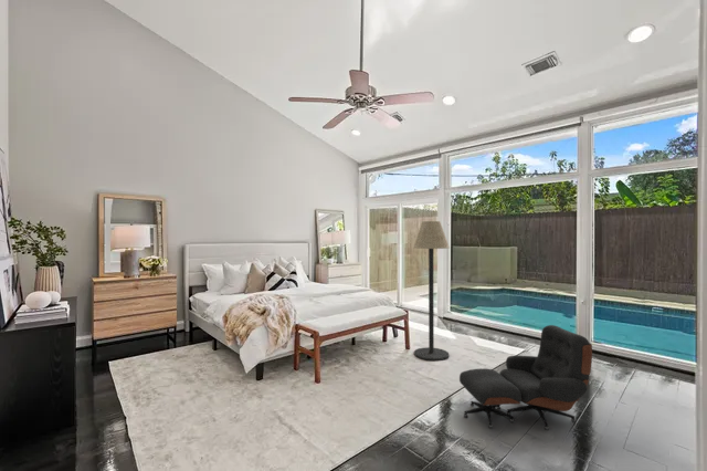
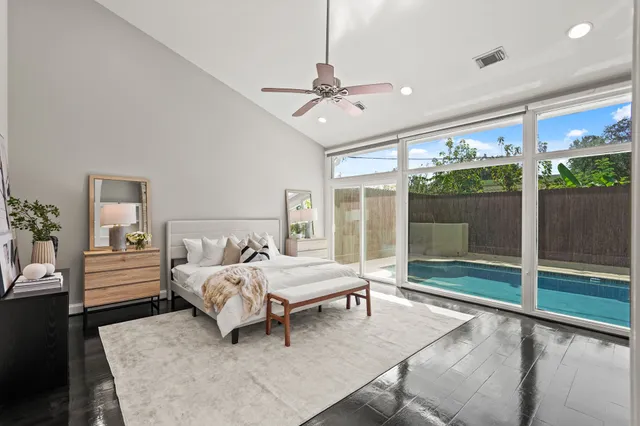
- floor lamp [412,220,451,362]
- lounge chair [458,324,593,431]
